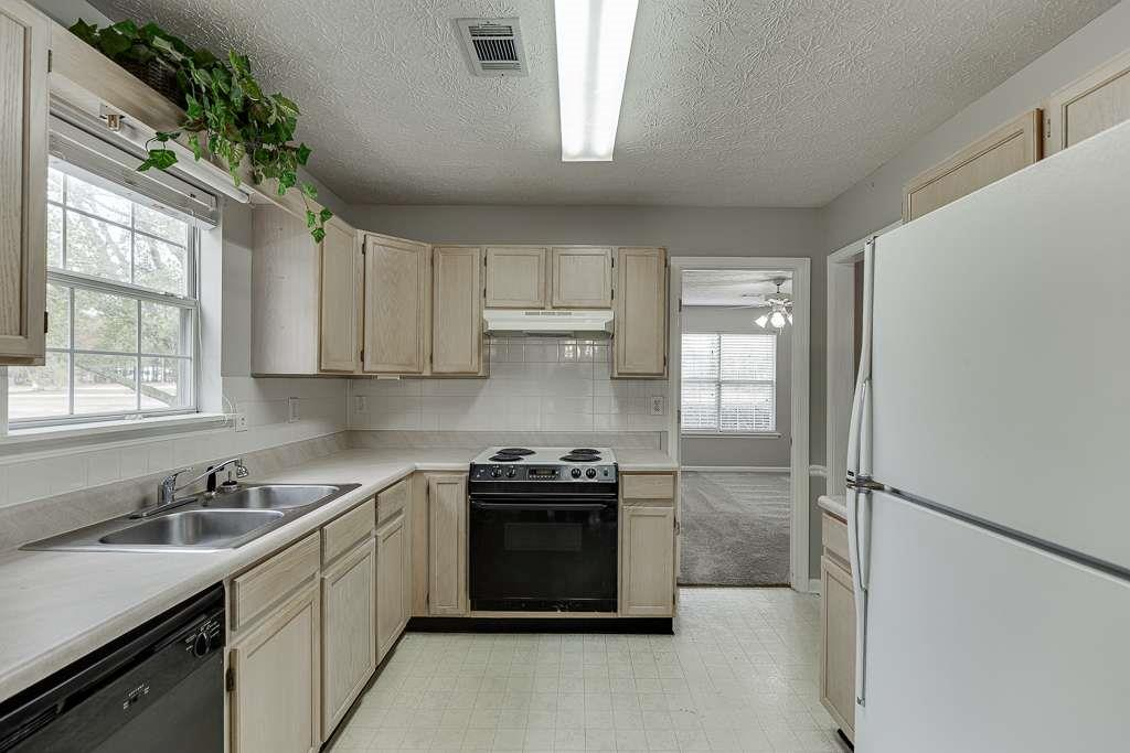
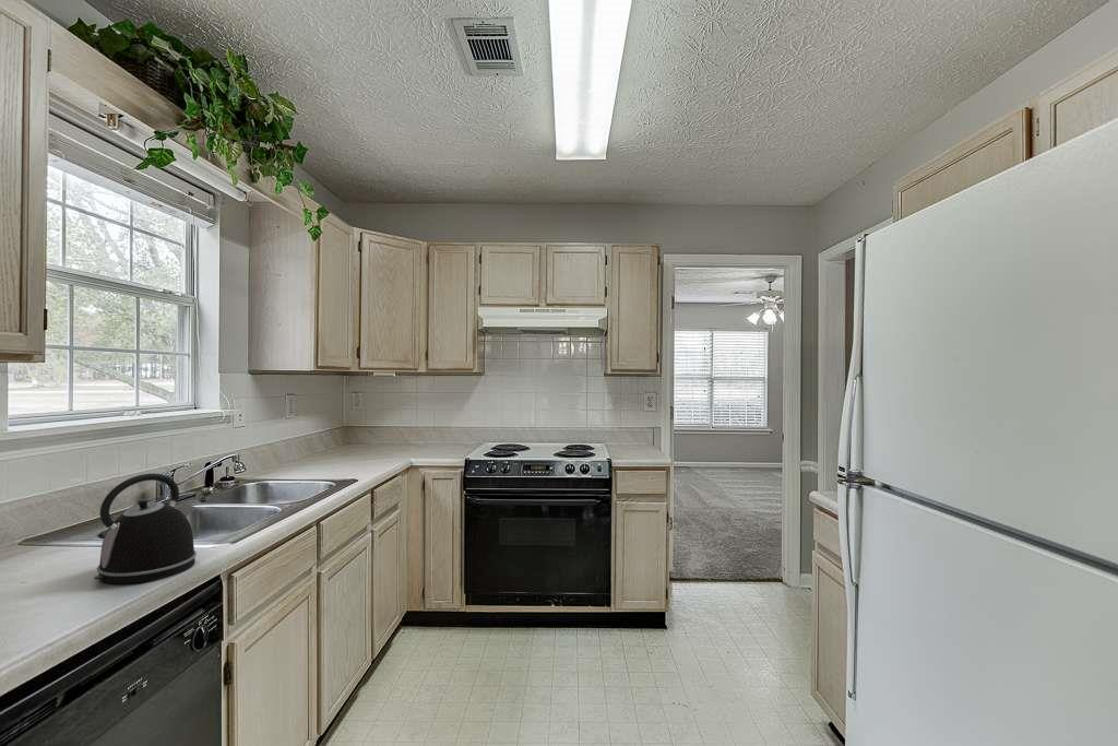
+ kettle [93,472,198,585]
